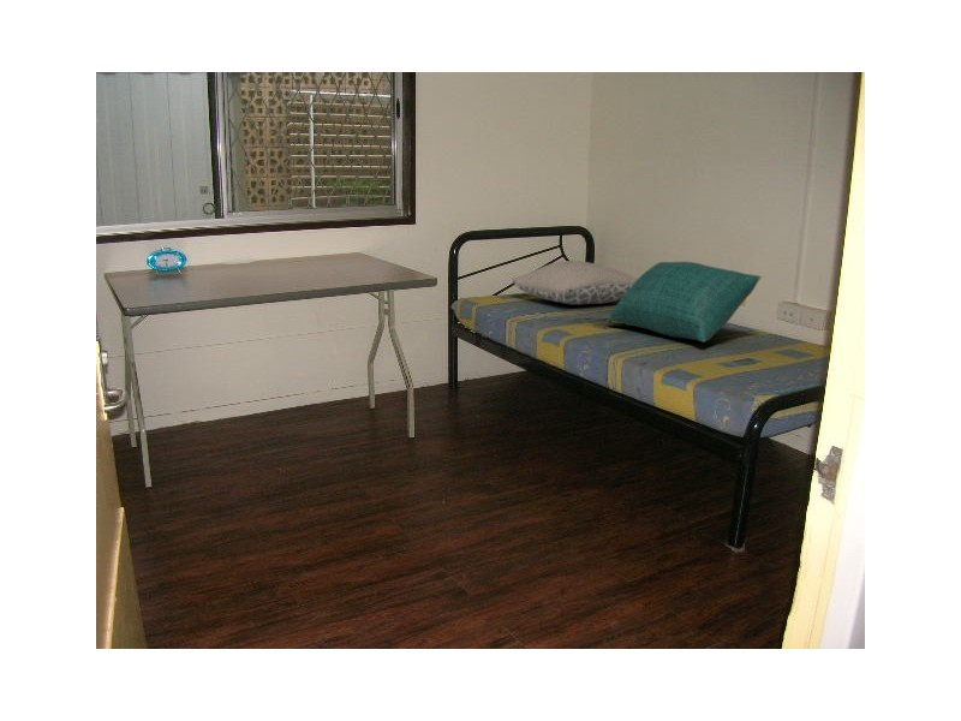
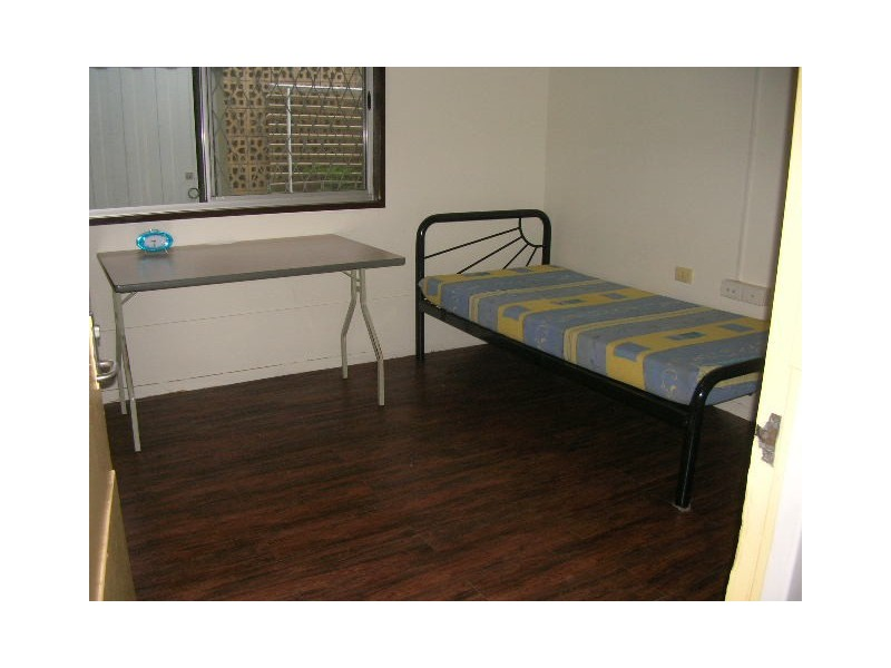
- pillow [512,260,638,306]
- cushion [607,261,763,344]
